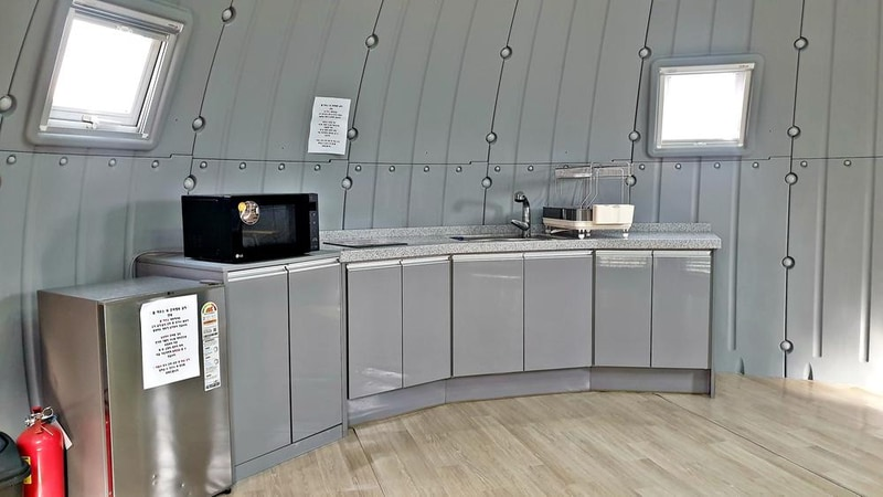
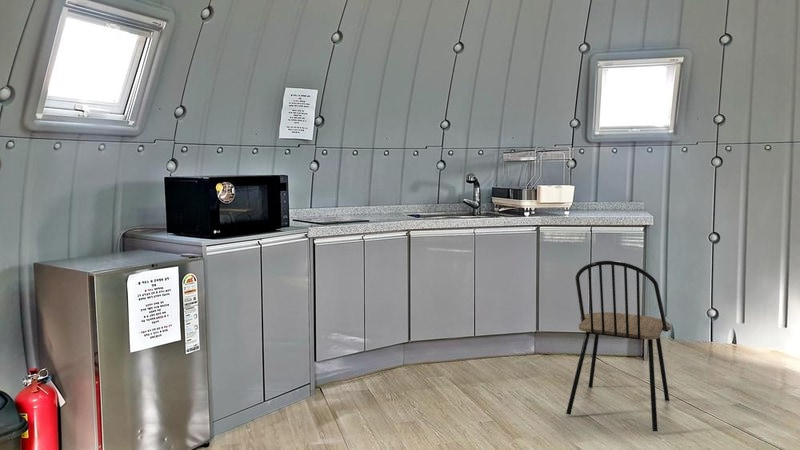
+ dining chair [565,260,672,433]
